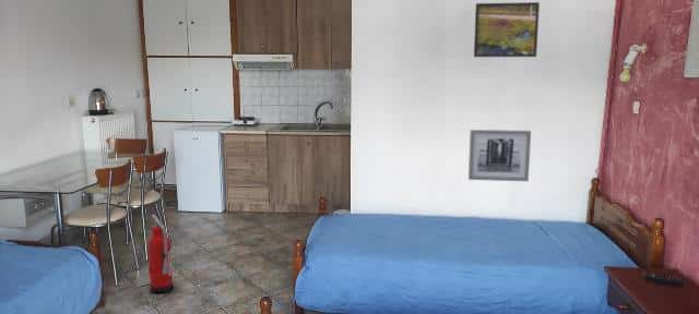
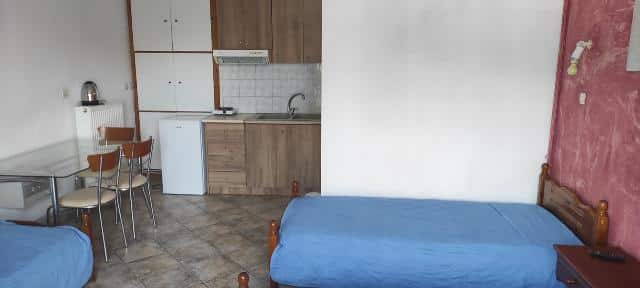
- wall art [467,129,532,182]
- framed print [473,1,541,58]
- fire extinguisher [147,214,175,294]
